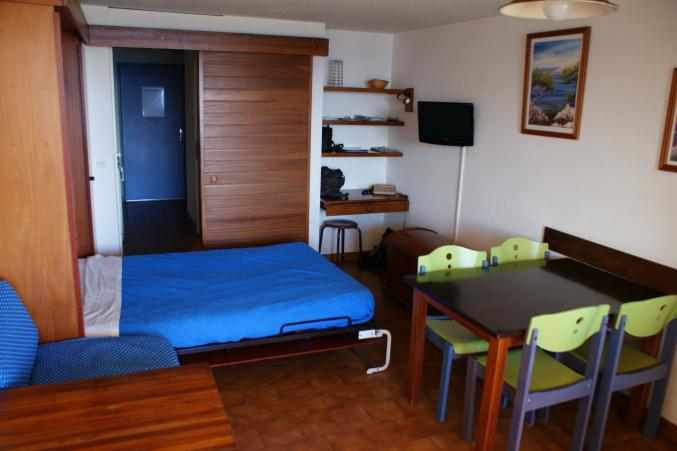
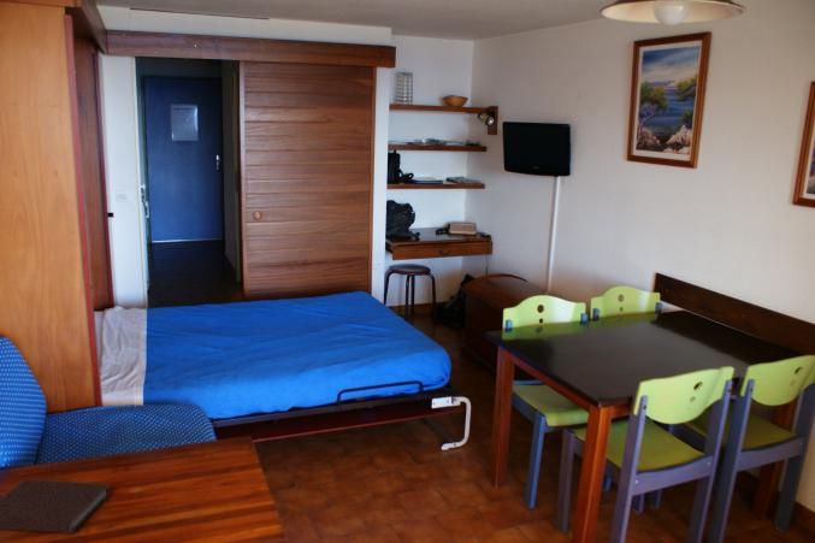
+ notebook [0,478,113,535]
